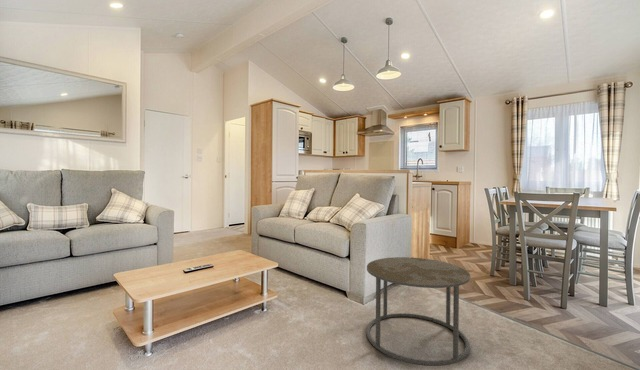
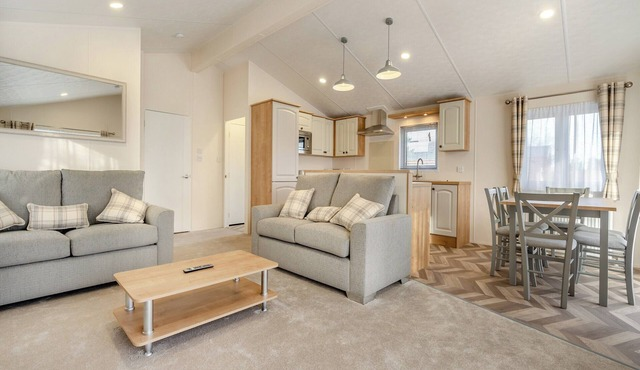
- side table [365,256,471,367]
